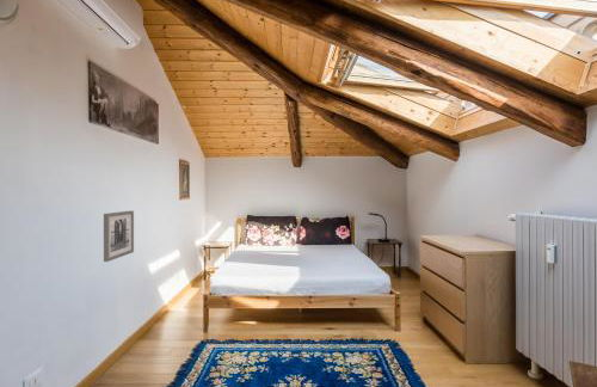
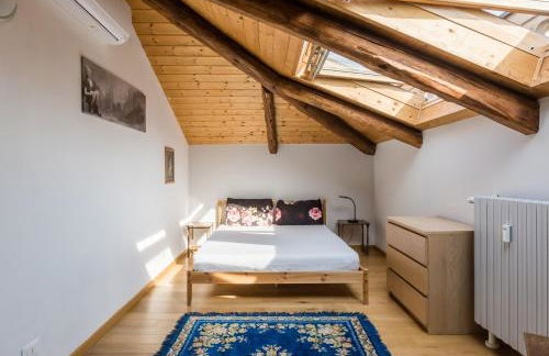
- wall art [103,210,135,263]
